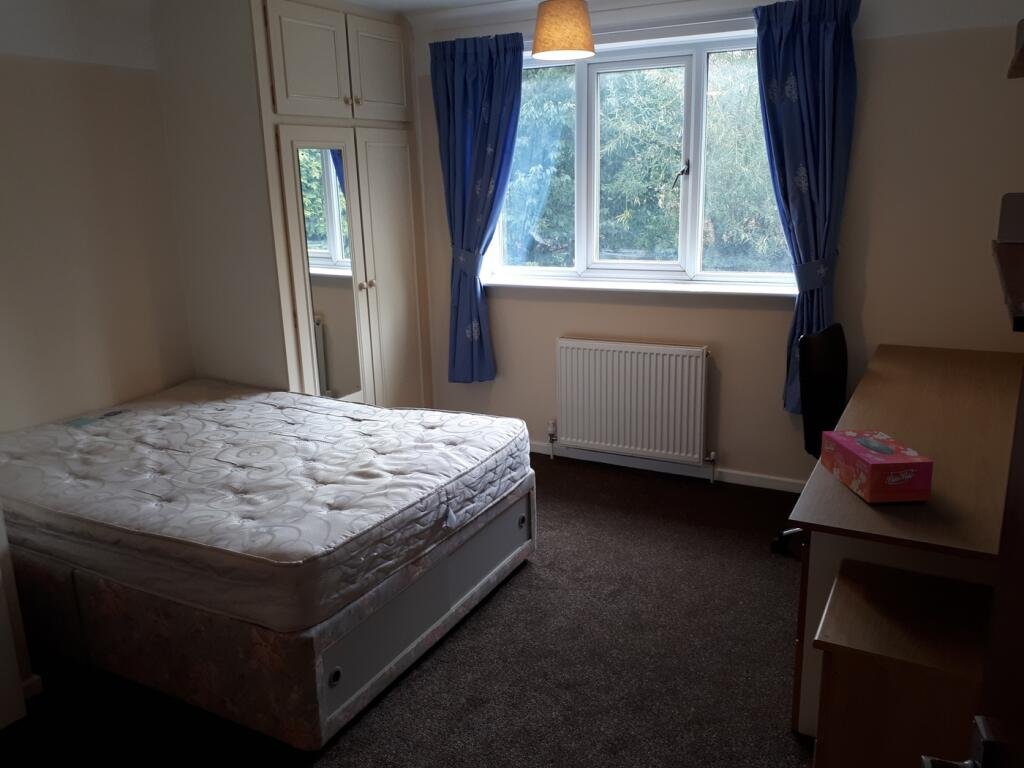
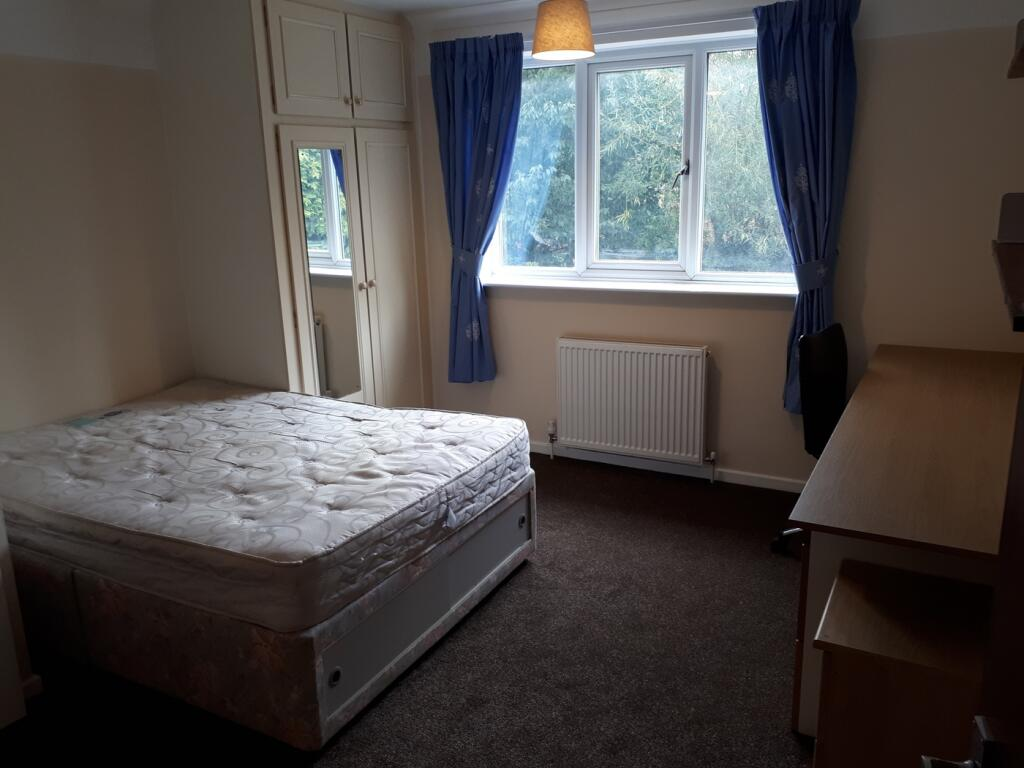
- tissue box [820,429,934,504]
